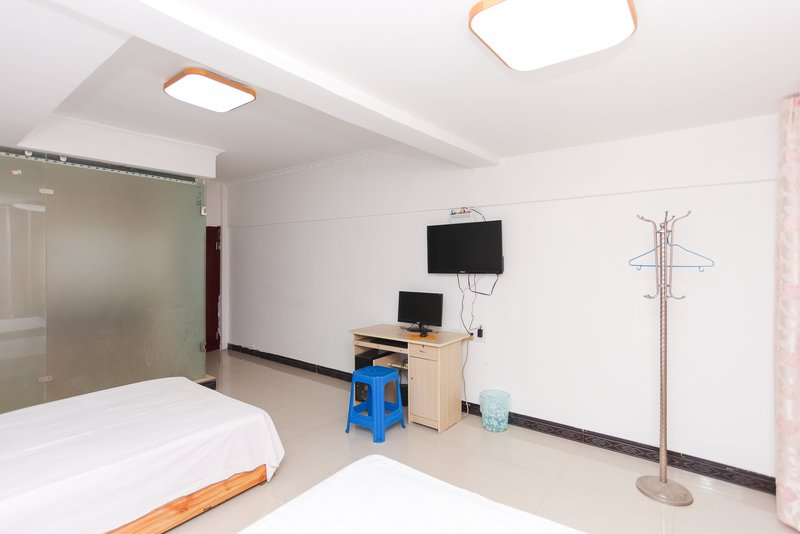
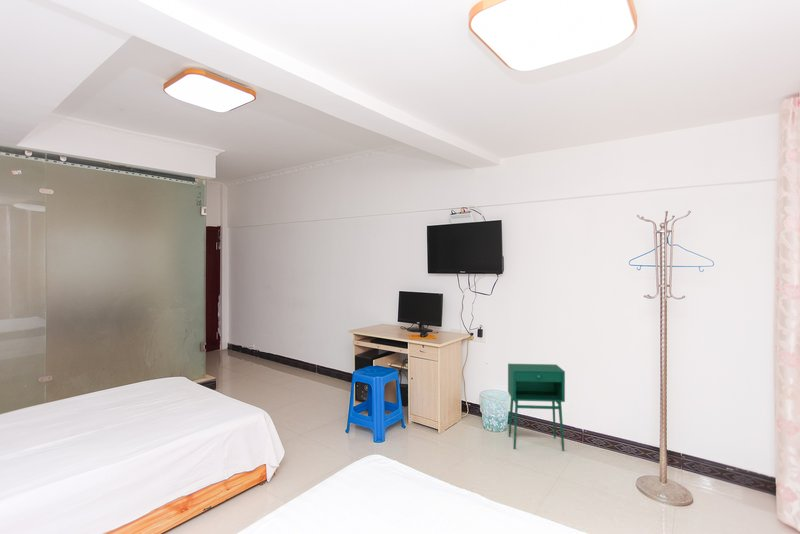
+ storage cabinet [507,363,566,452]
